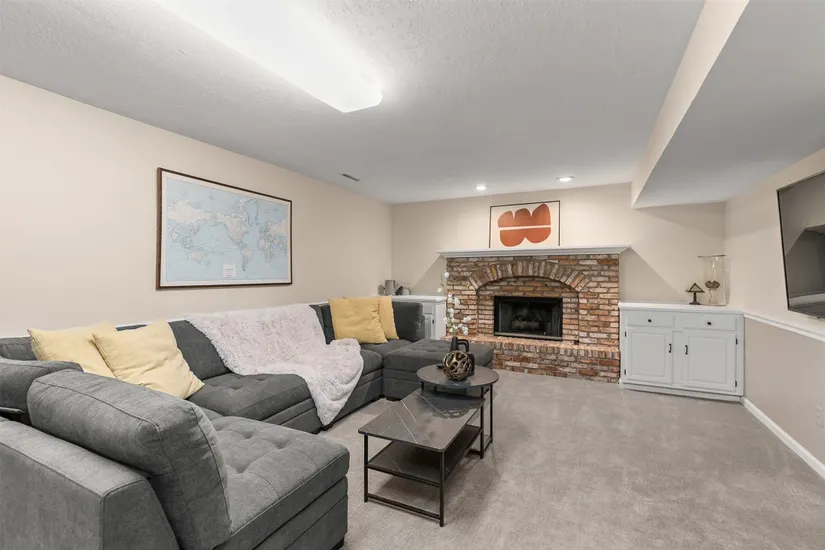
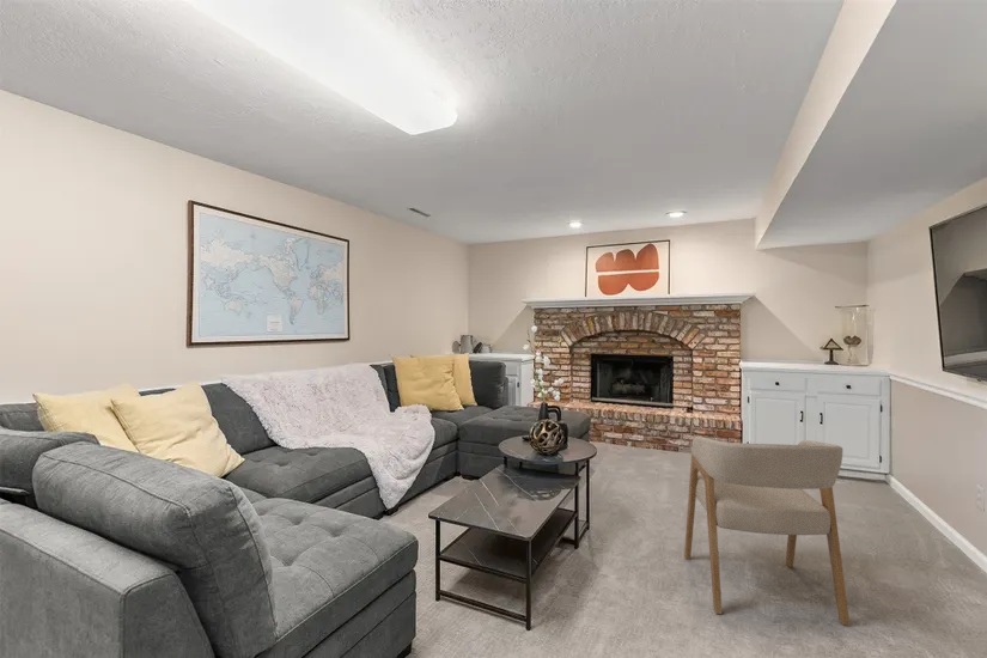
+ armchair [683,435,851,626]
